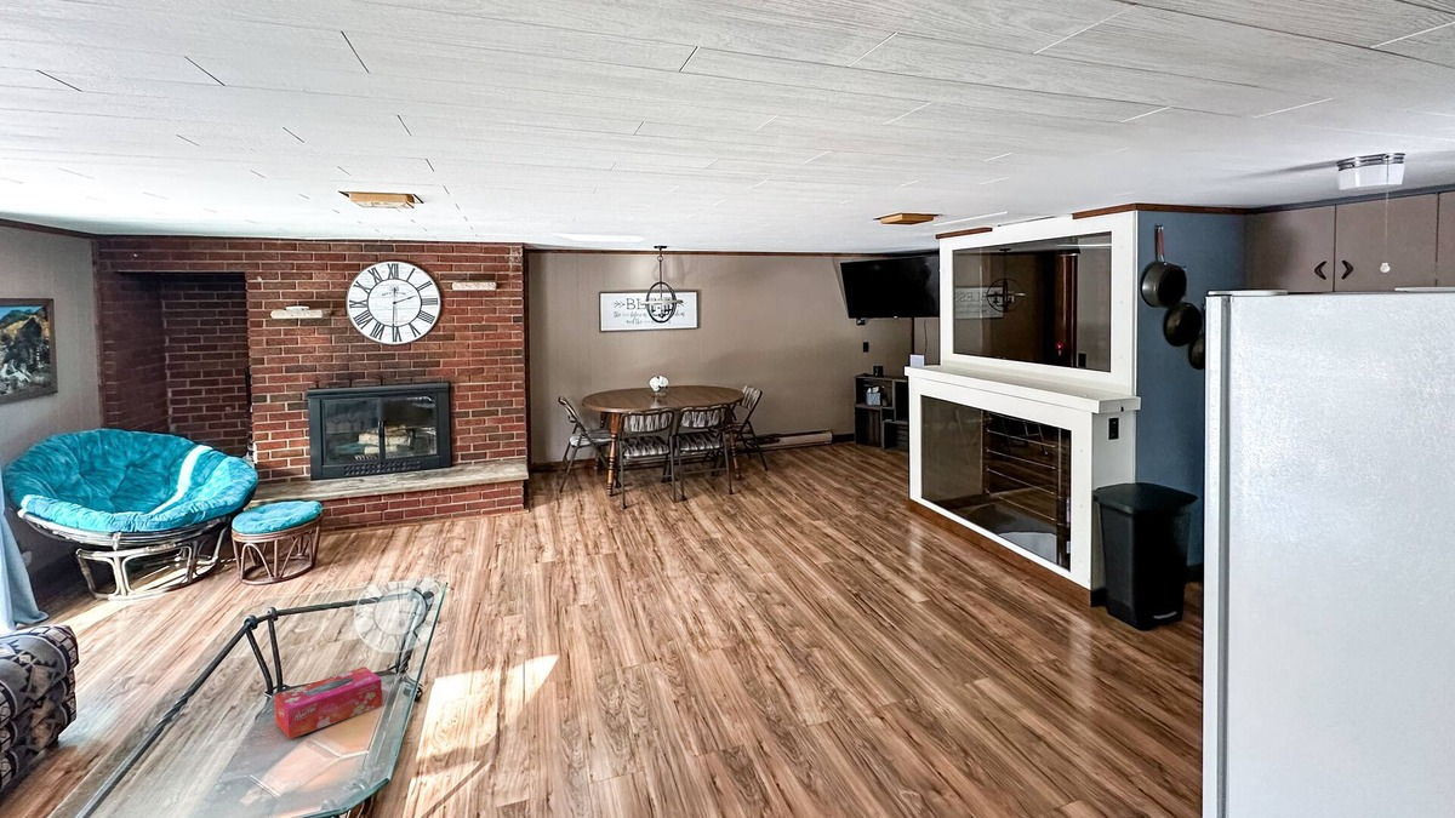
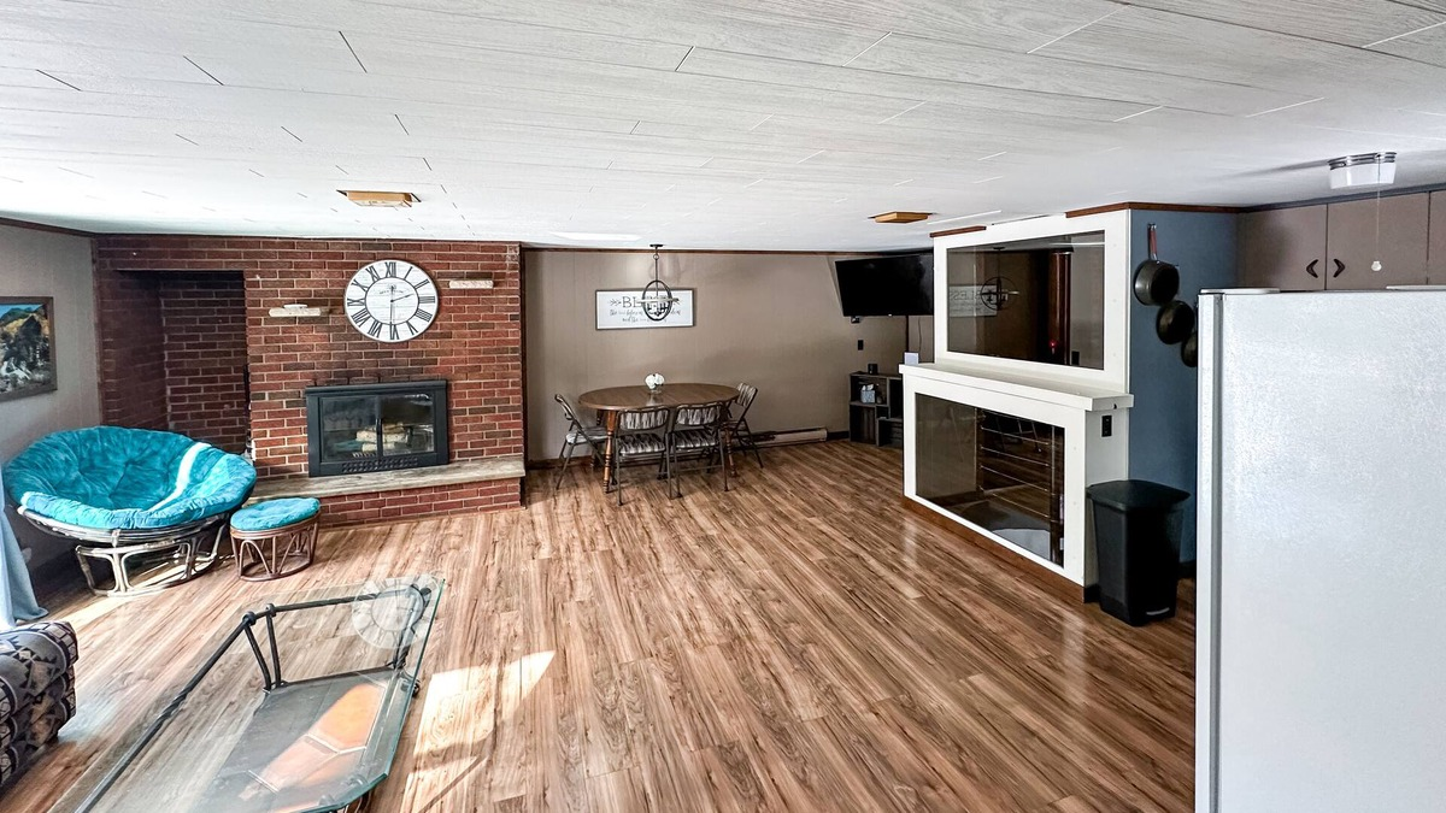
- tissue box [273,665,383,740]
